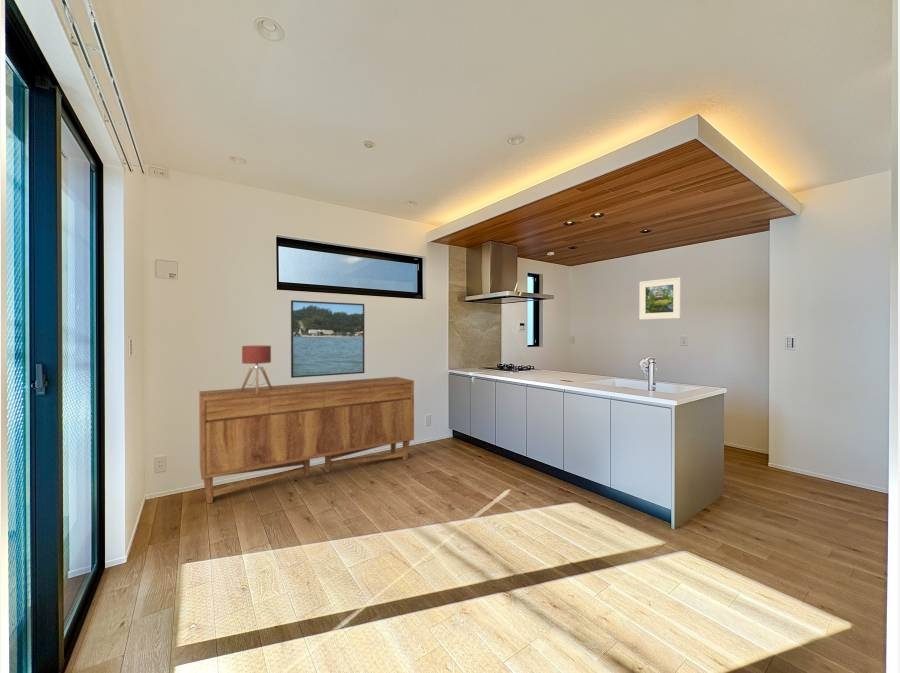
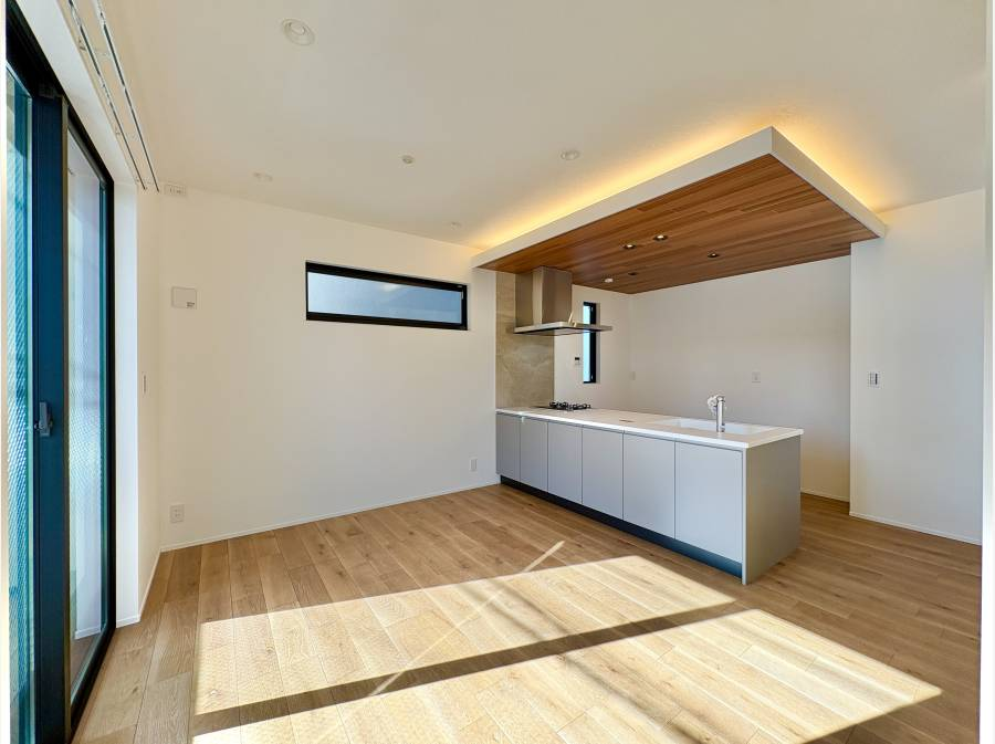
- table lamp [200,345,272,396]
- sideboard [198,376,415,505]
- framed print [290,299,365,379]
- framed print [638,276,682,320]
